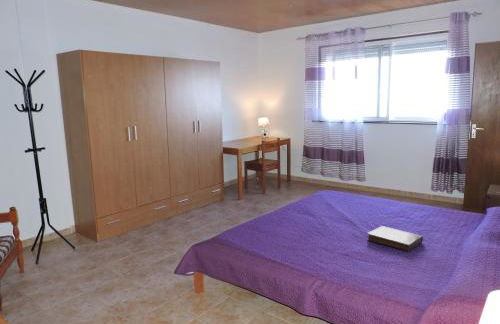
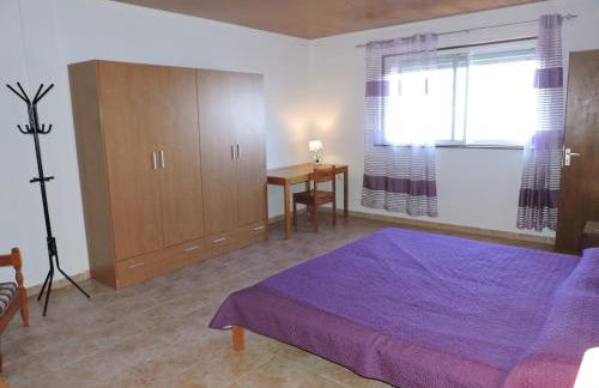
- book [366,225,424,253]
